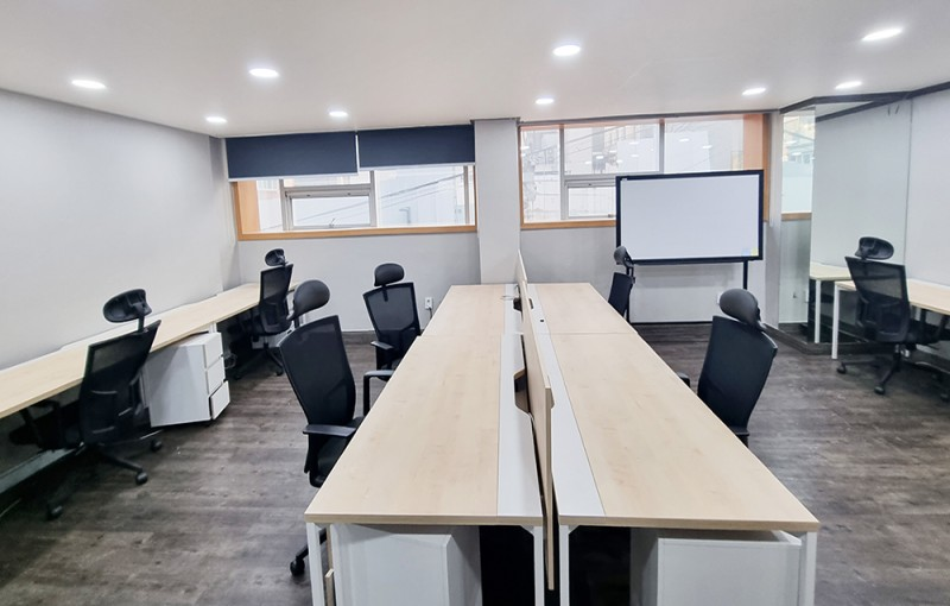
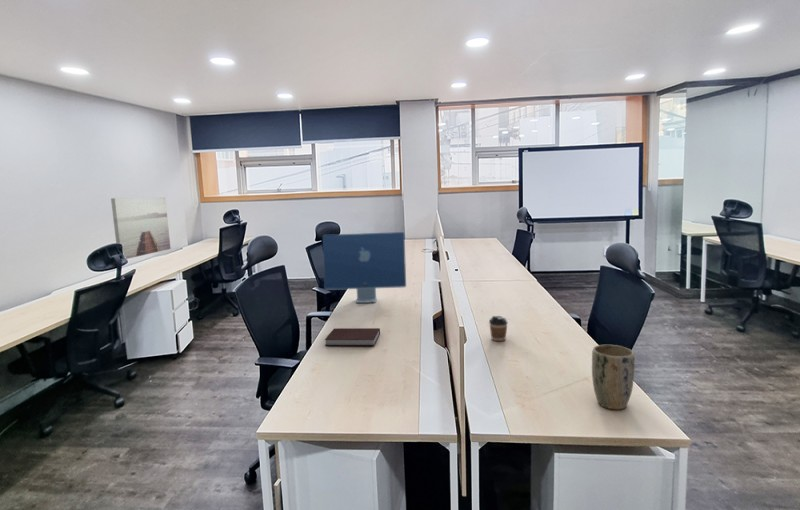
+ computer monitor [322,231,407,304]
+ notebook [324,327,381,347]
+ coffee cup [488,315,509,342]
+ wall art [110,196,172,260]
+ plant pot [591,344,635,411]
